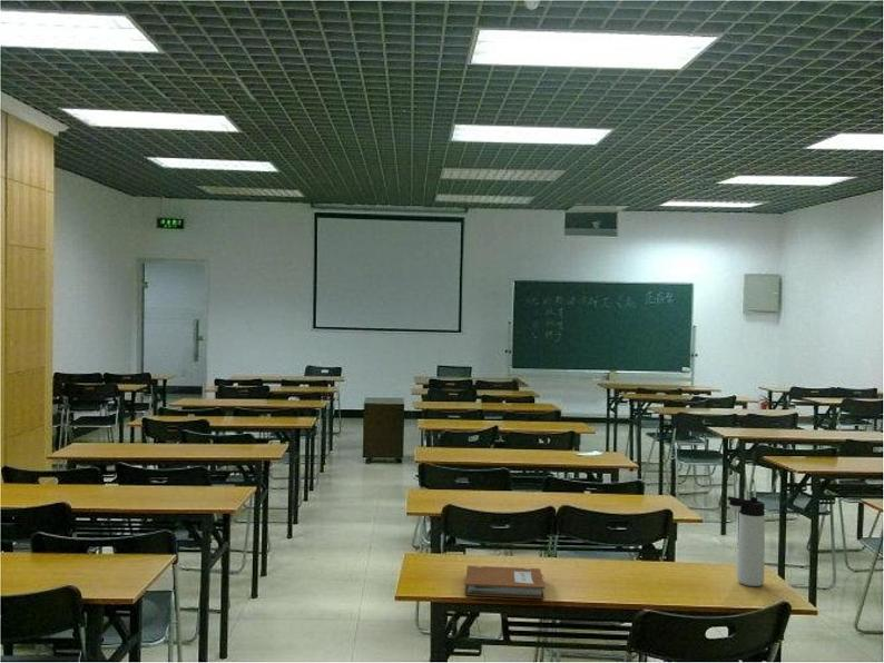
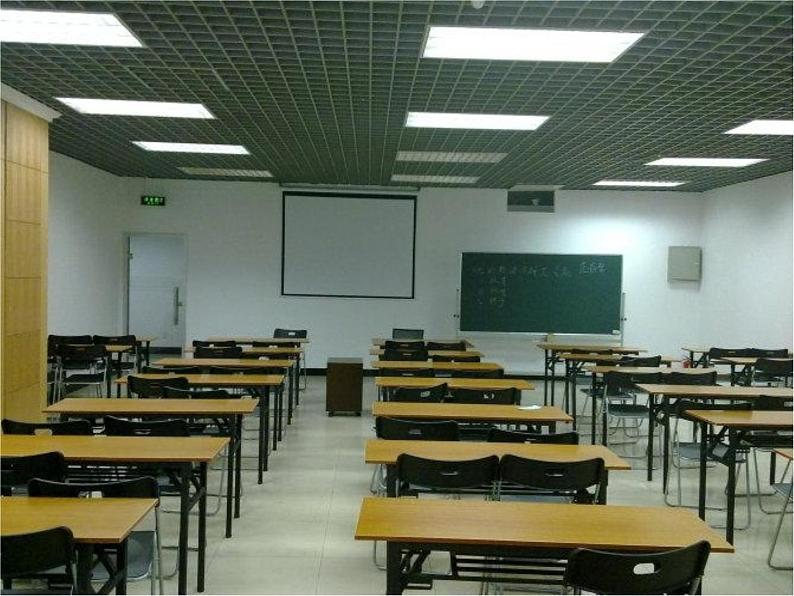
- notebook [464,565,546,600]
- thermos bottle [726,495,766,587]
